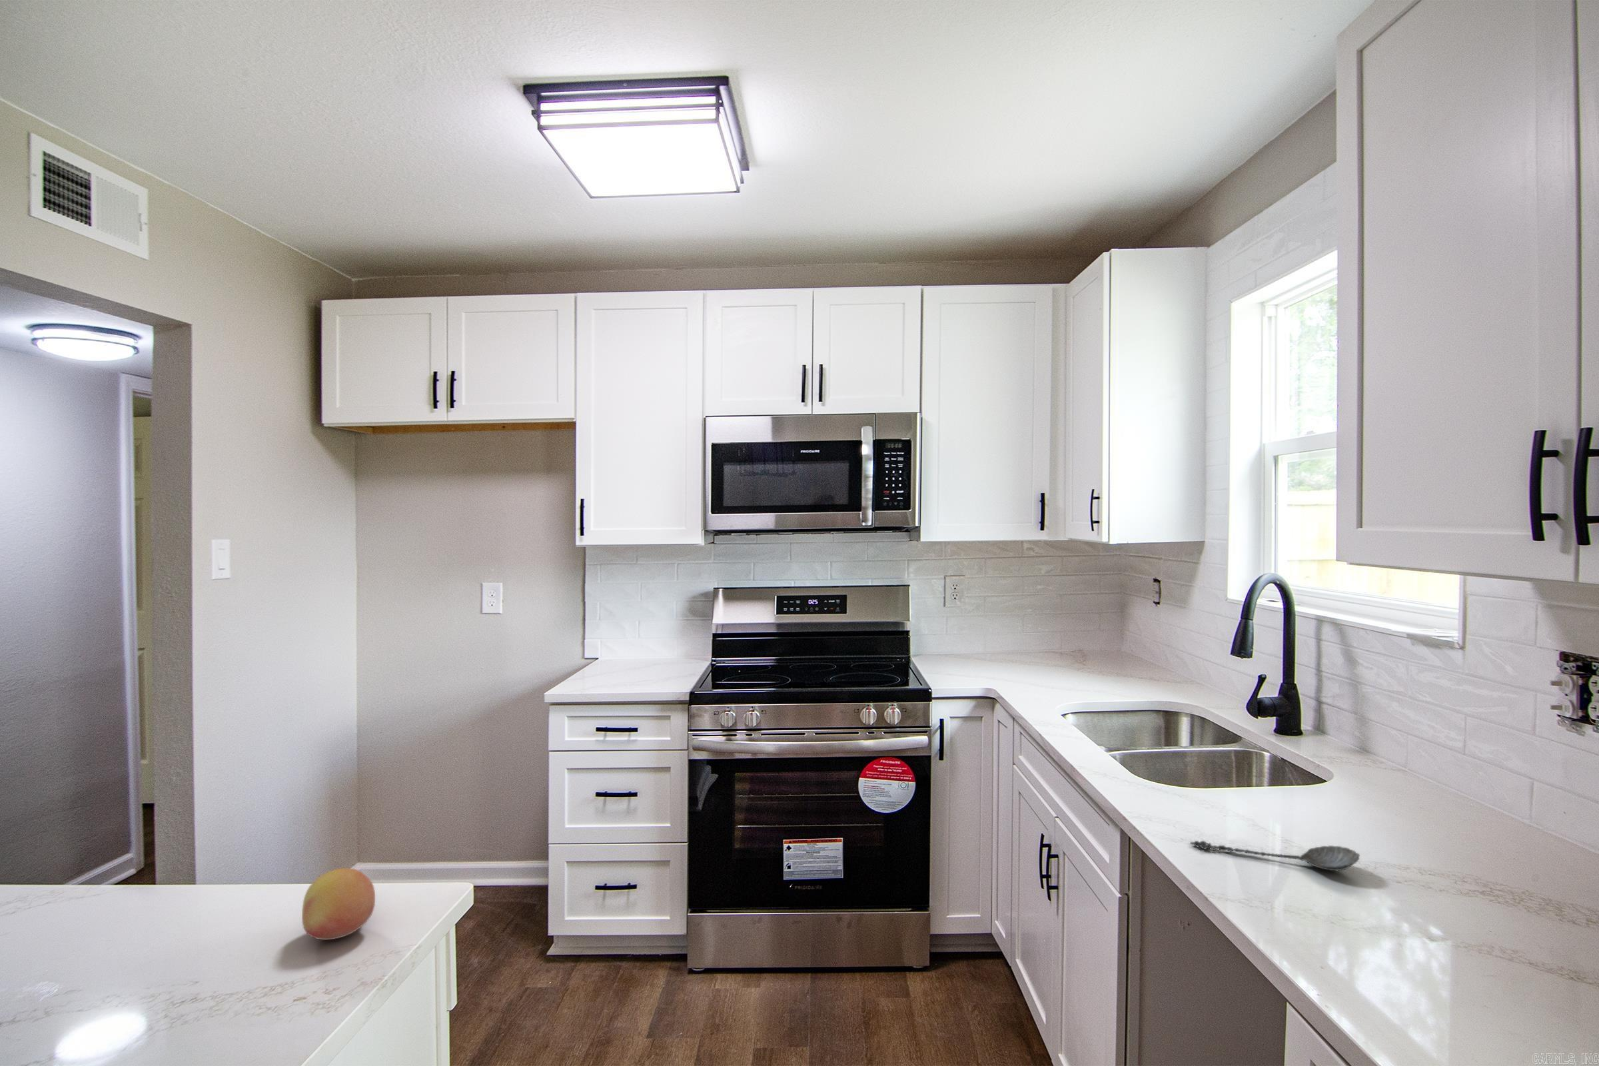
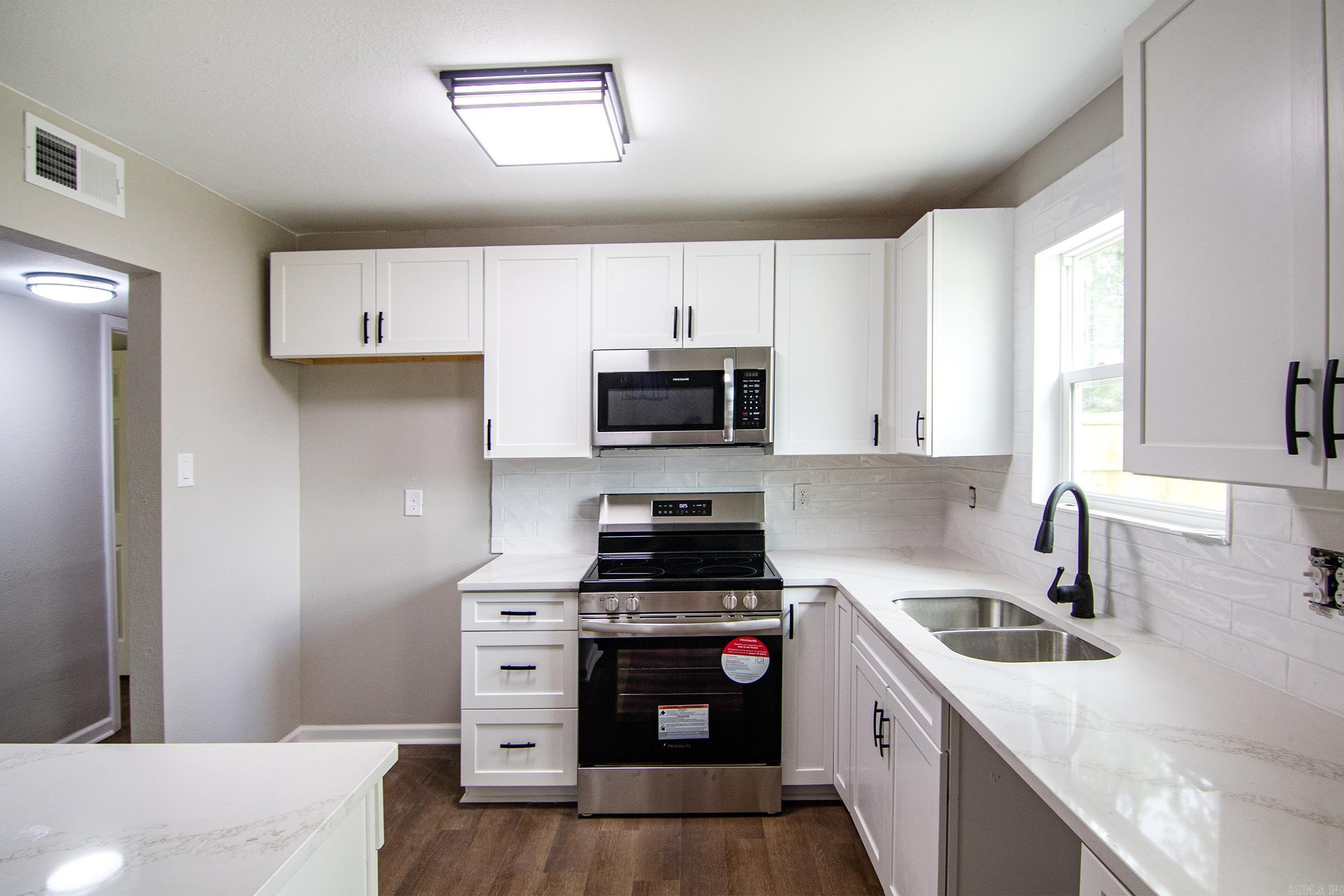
- spoon [1190,840,1361,871]
- fruit [301,867,376,941]
